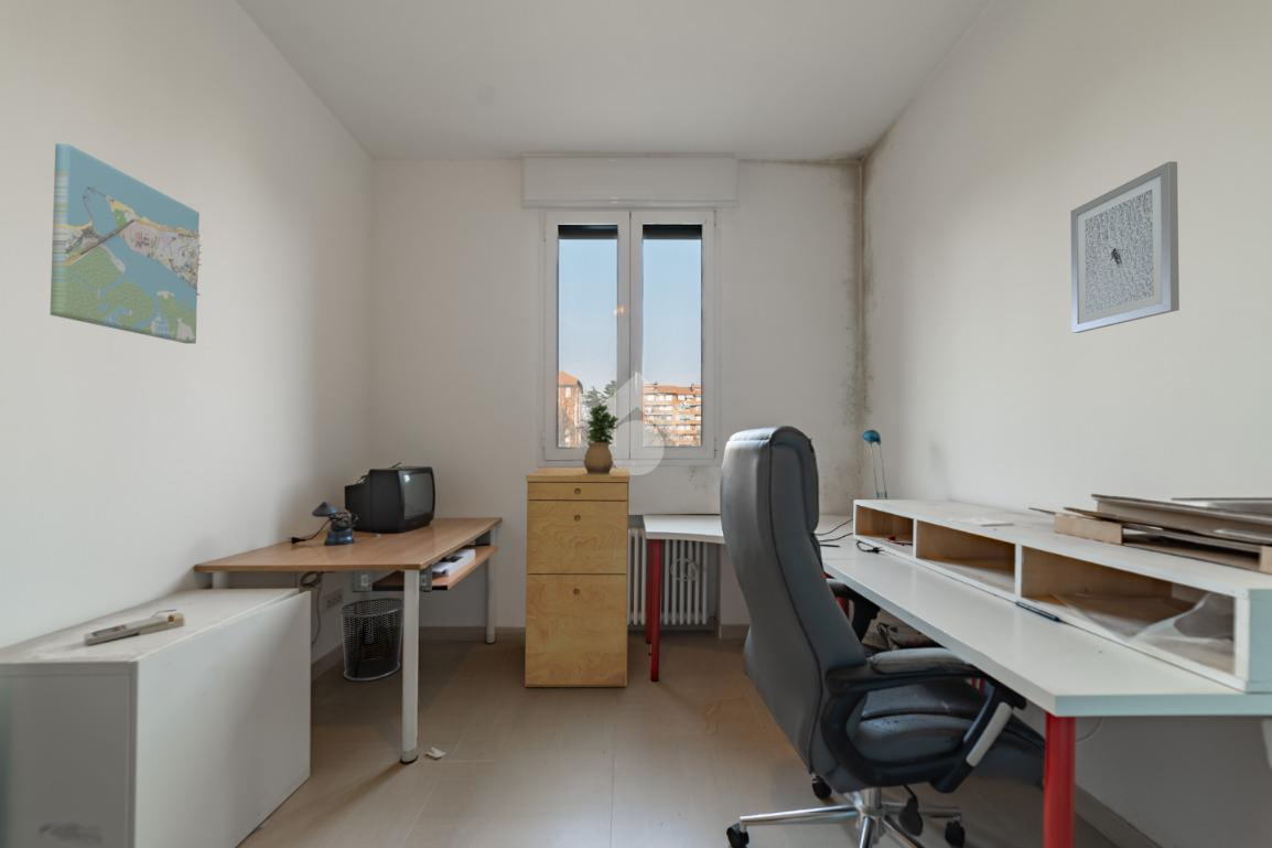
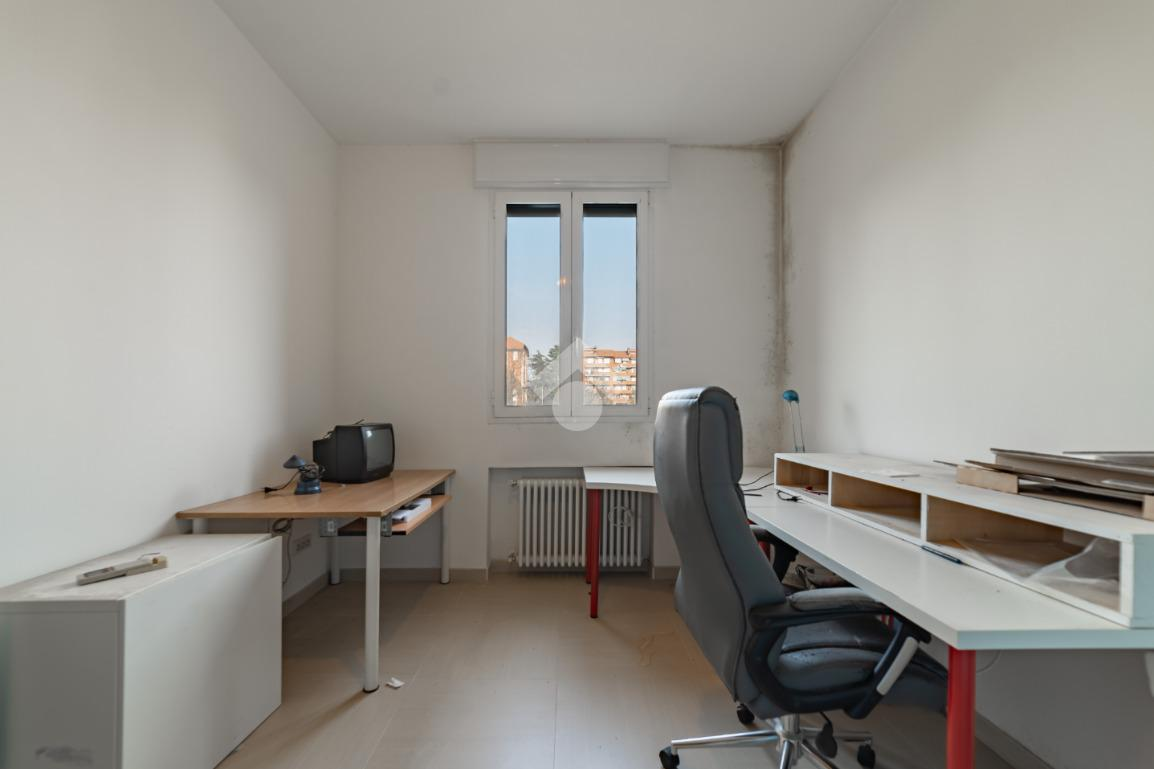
- waste bin [338,597,405,683]
- filing cabinet [524,466,630,688]
- potted plant [582,402,621,475]
- wall art [1069,161,1181,334]
- map [48,142,203,345]
